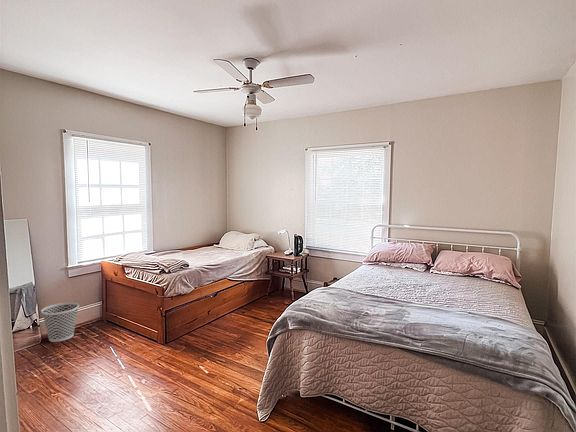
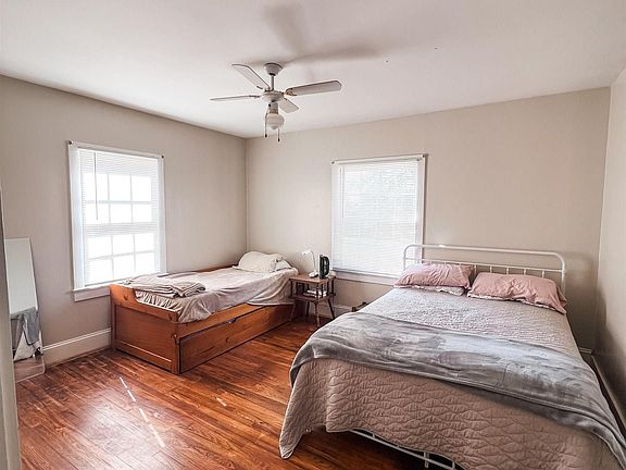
- wastebasket [40,301,80,343]
